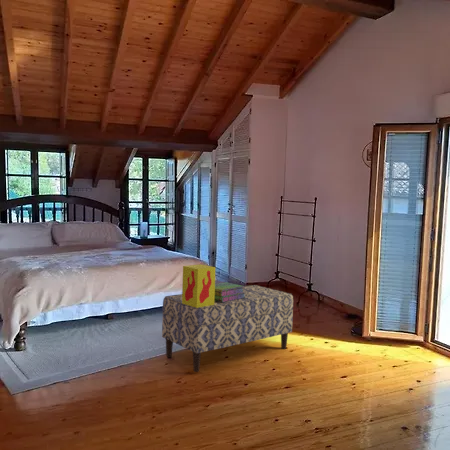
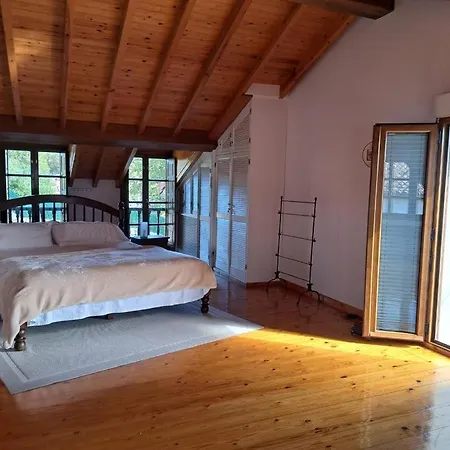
- stack of books [214,279,246,302]
- bench [161,284,294,373]
- decorative box [181,263,217,308]
